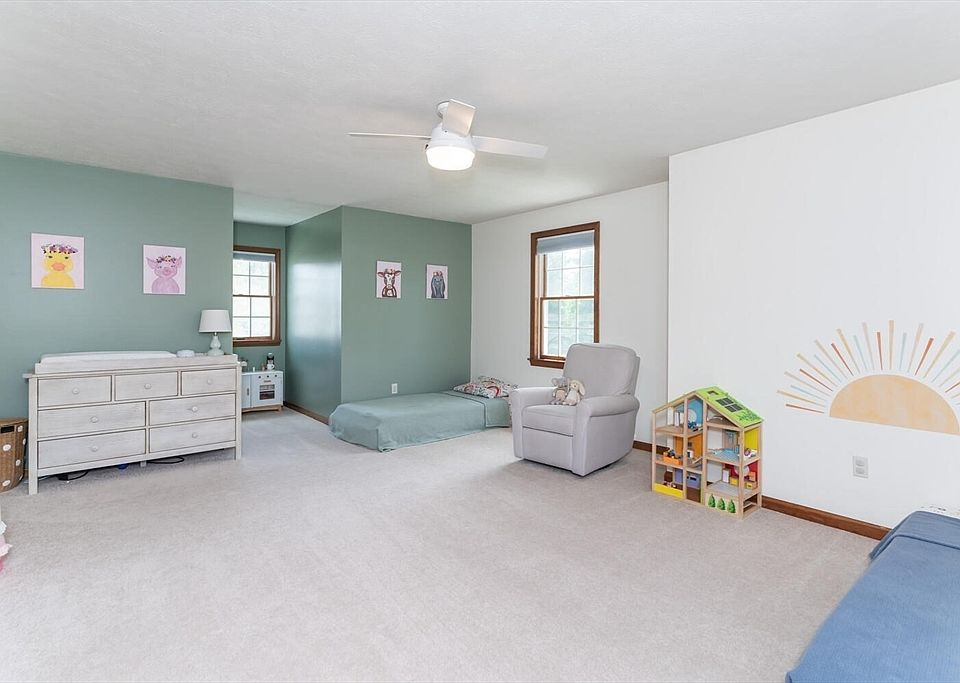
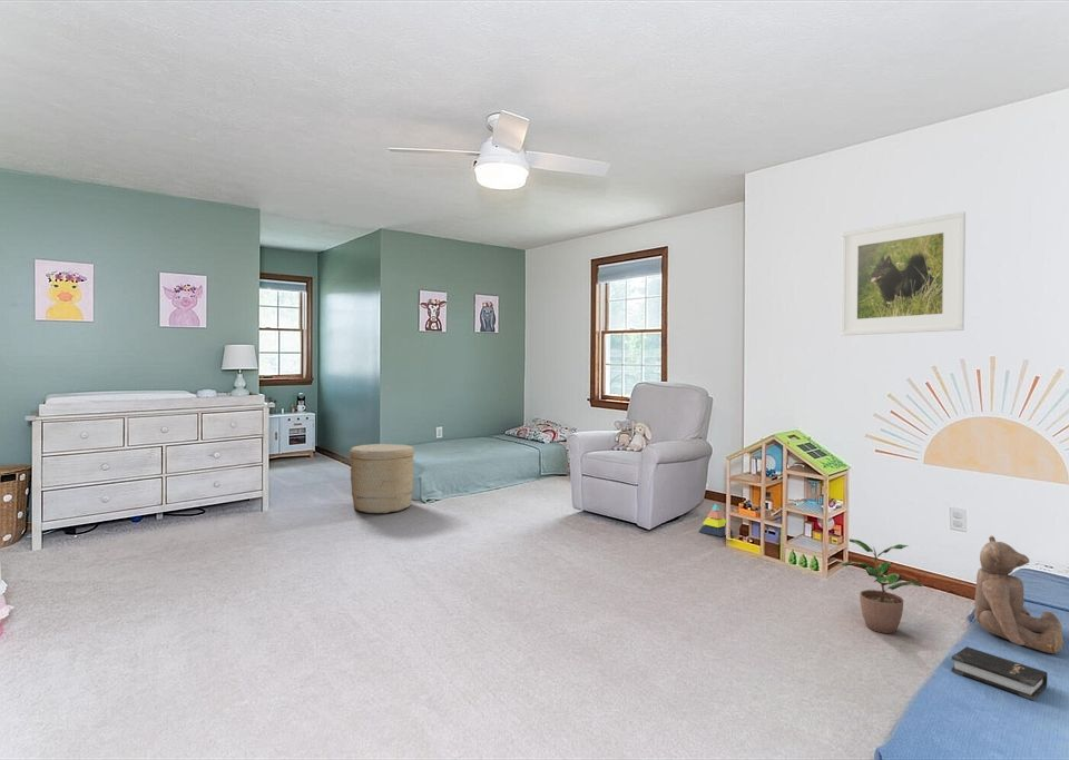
+ potted plant [838,537,925,634]
+ teddy bear [973,535,1065,654]
+ basket [349,443,415,514]
+ hardback book [950,645,1049,701]
+ stacking toy [698,503,733,537]
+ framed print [840,210,967,336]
